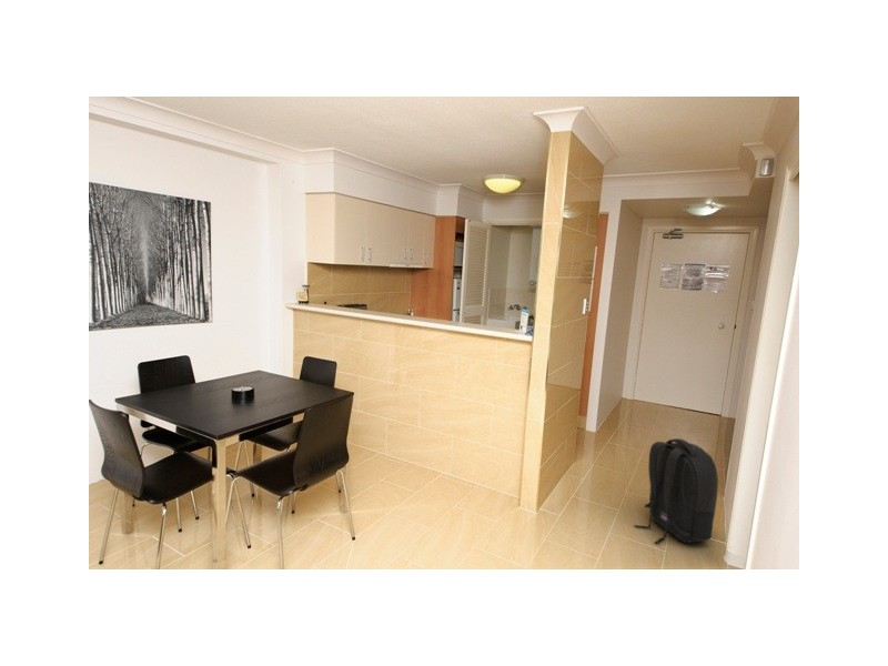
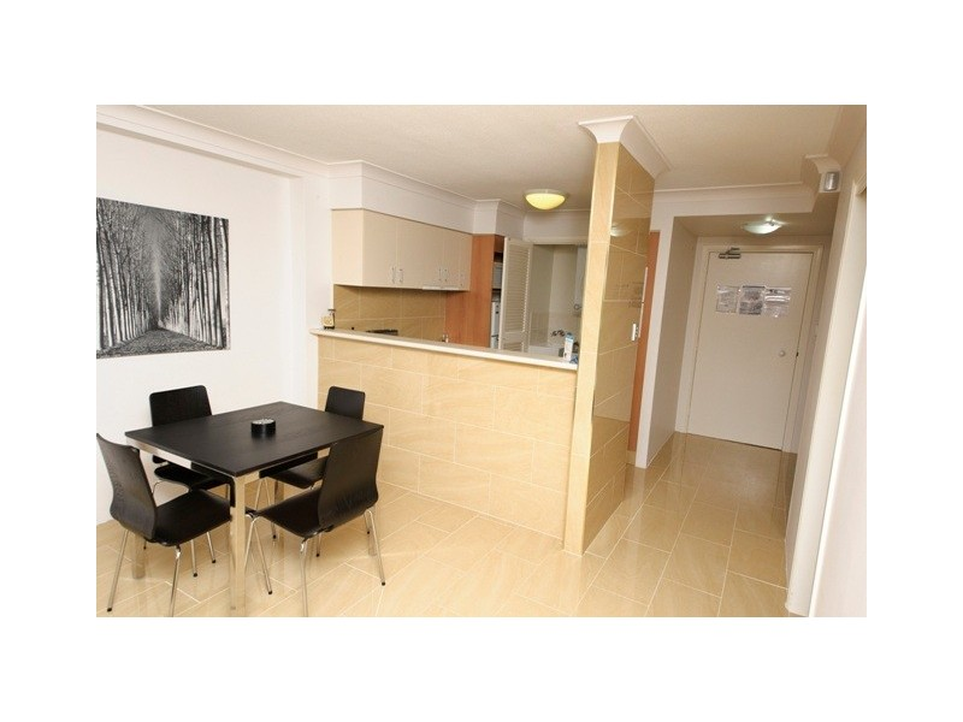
- backpack [633,437,719,545]
